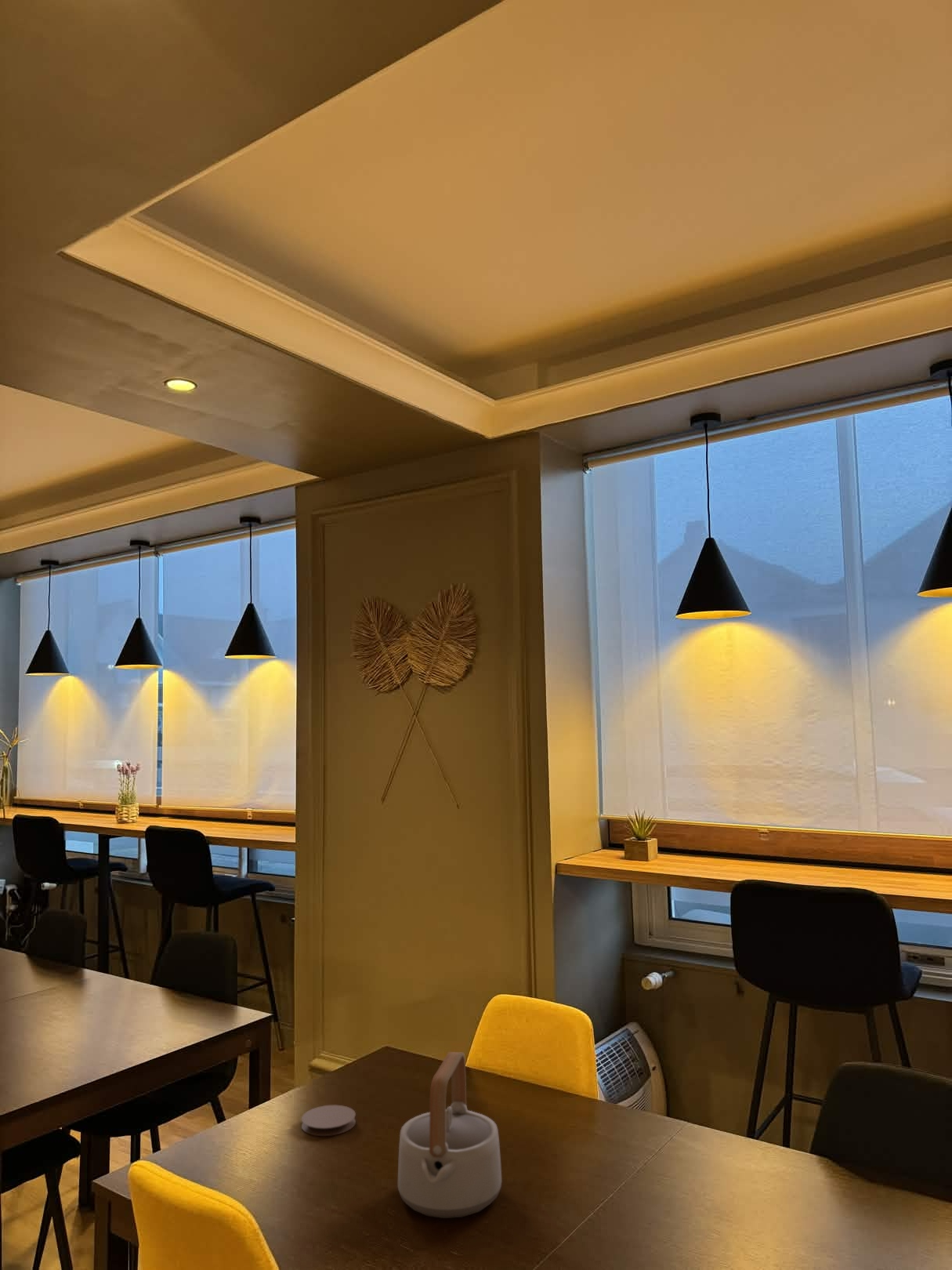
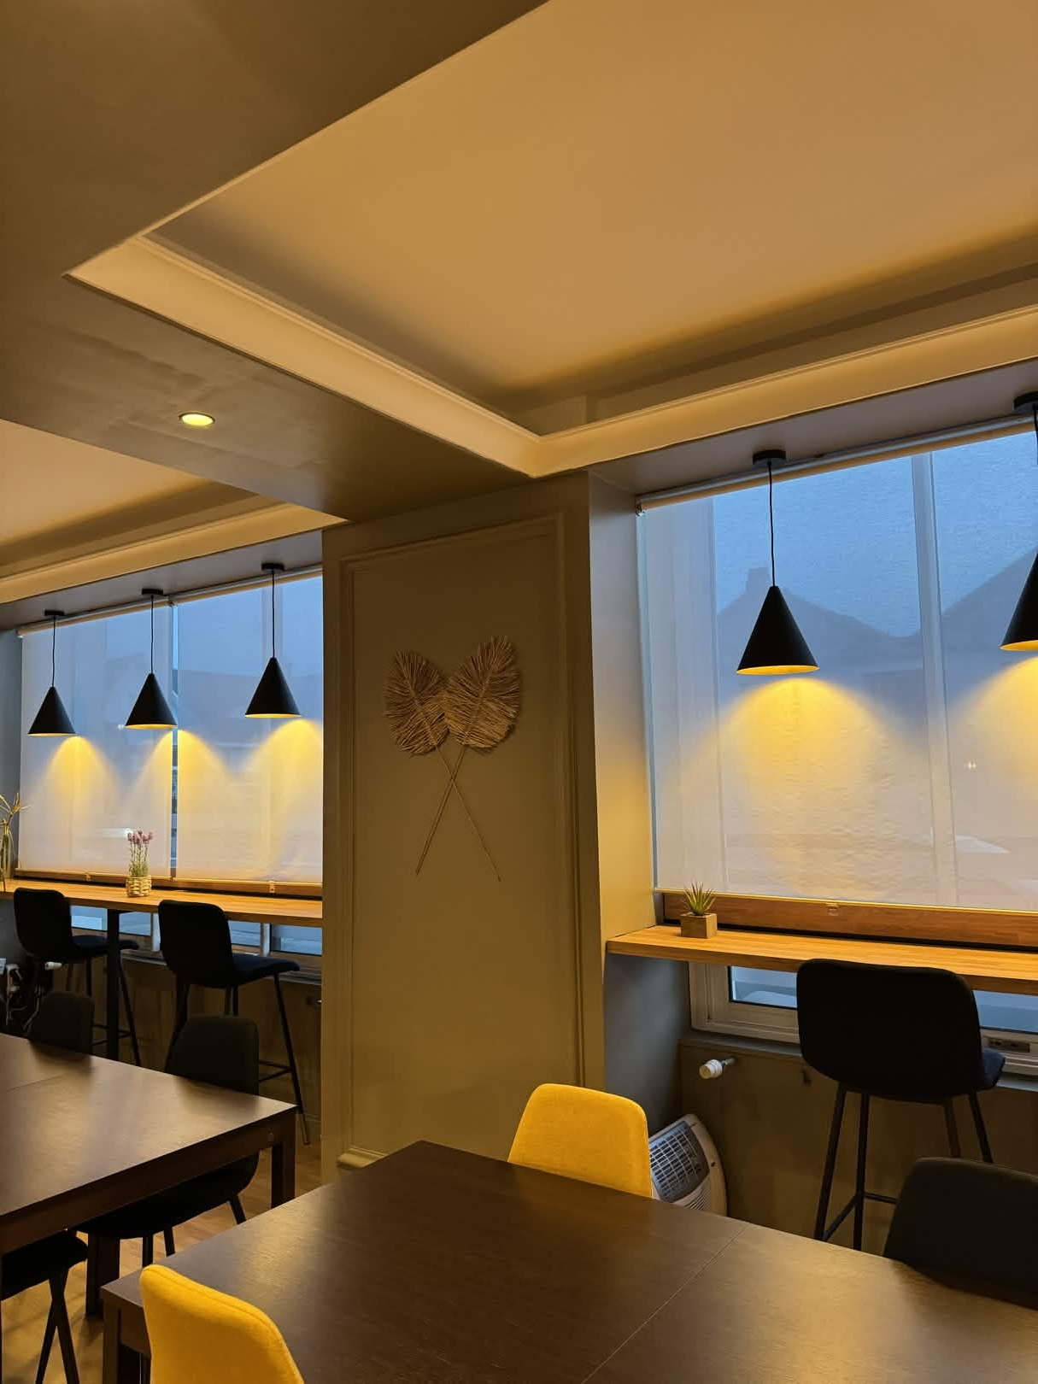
- coaster [301,1105,357,1137]
- teapot [397,1051,502,1219]
